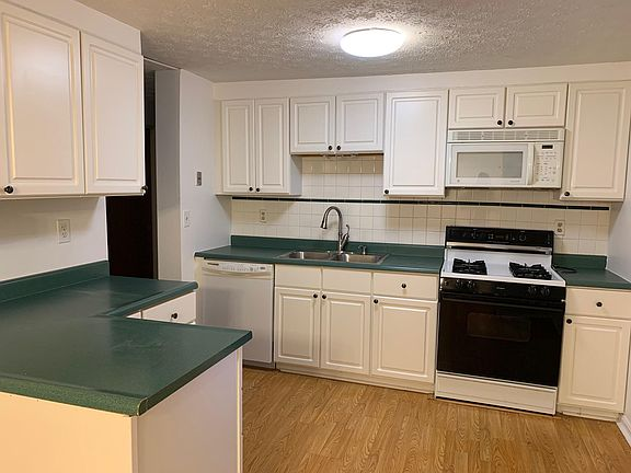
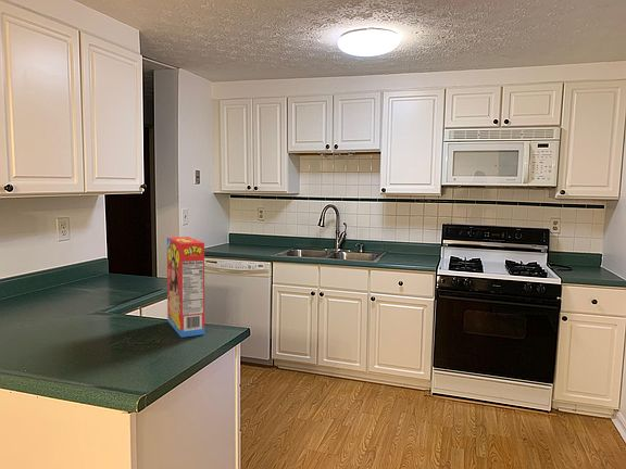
+ cereal box [166,236,205,339]
